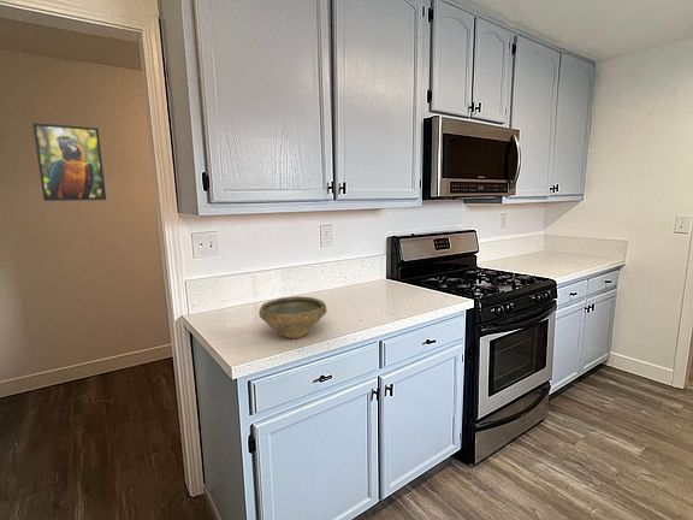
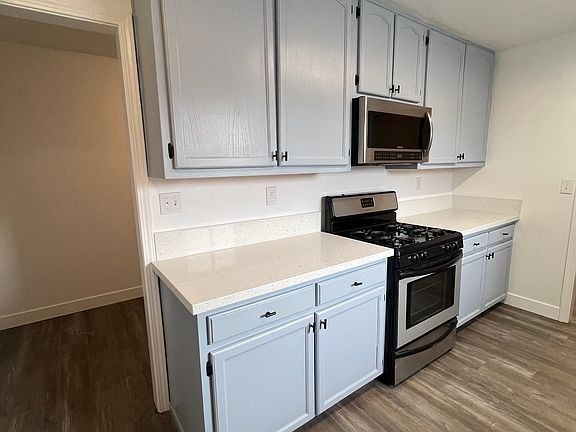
- bowl [257,295,328,339]
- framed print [31,122,107,202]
